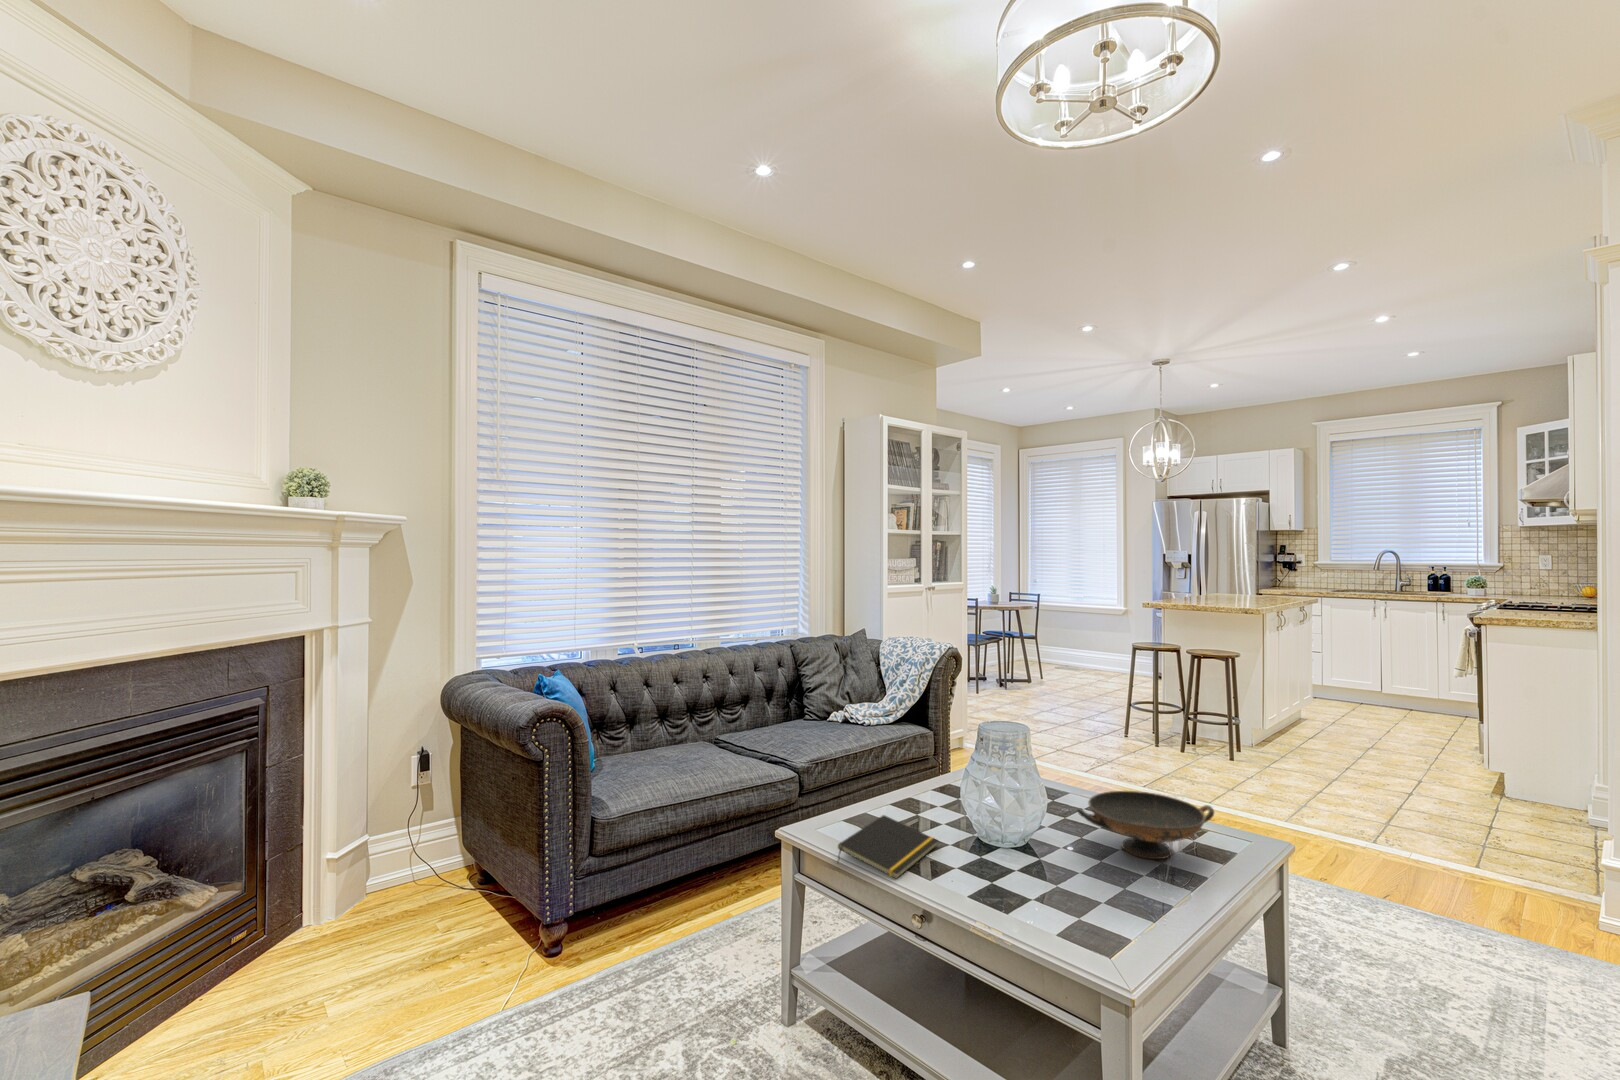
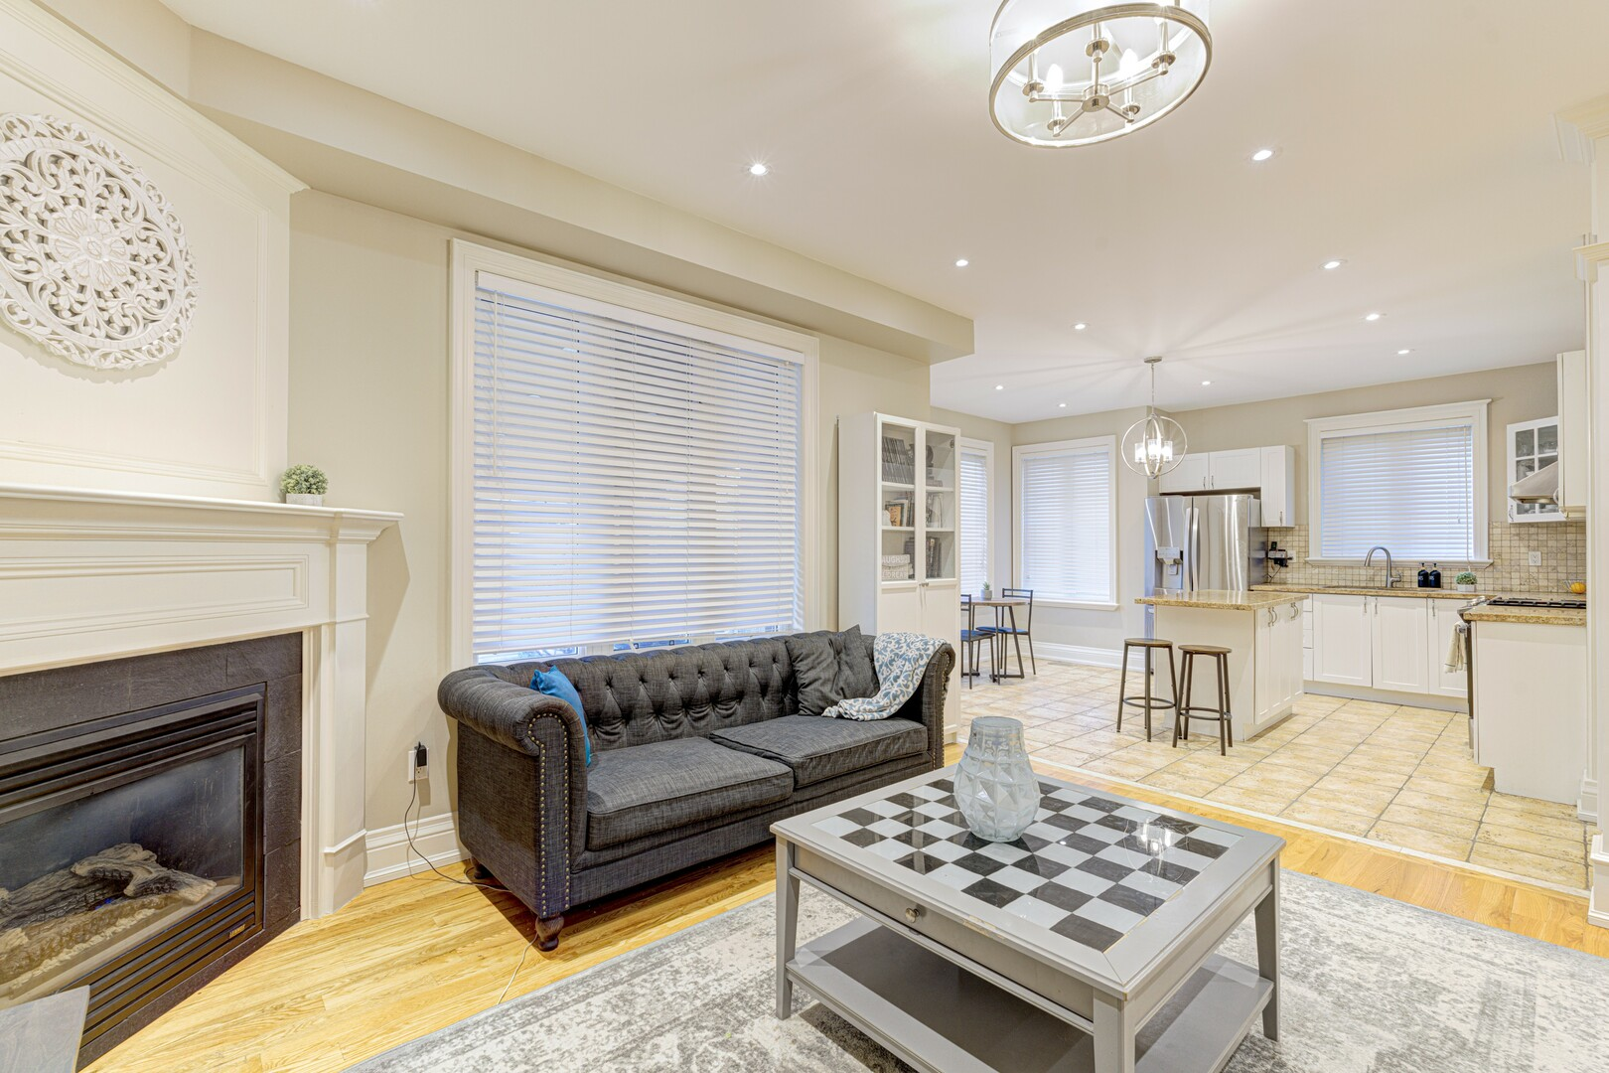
- notepad [837,814,939,880]
- decorative bowl [1076,790,1215,859]
